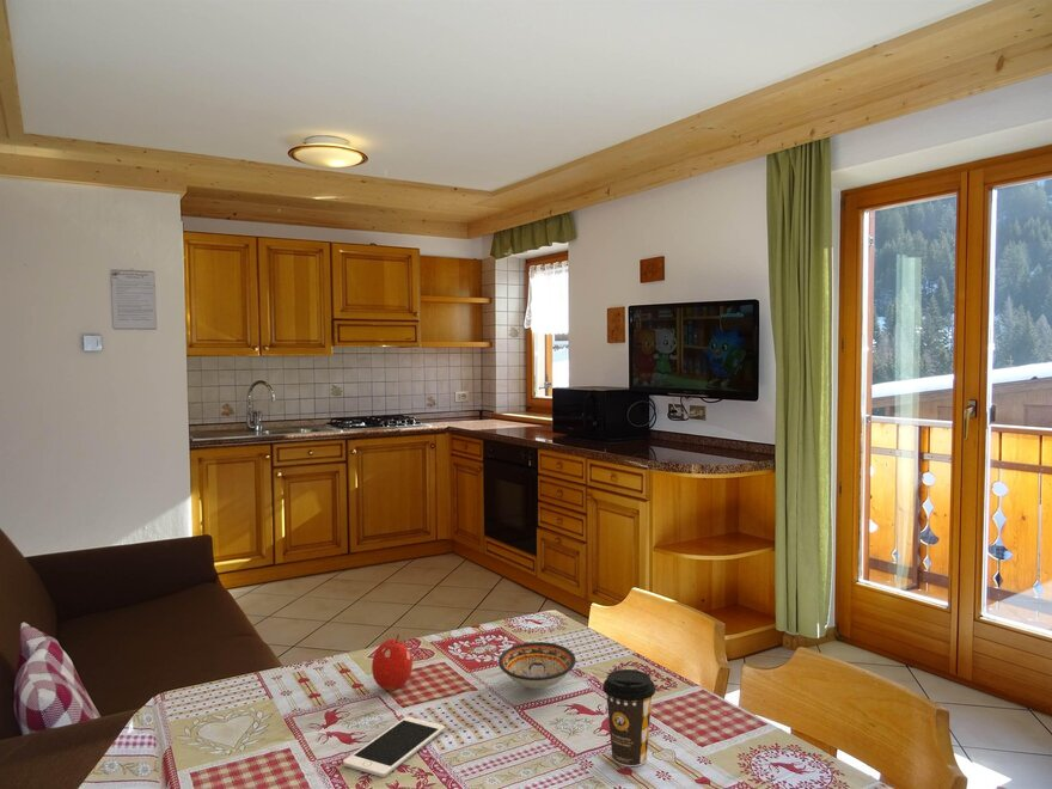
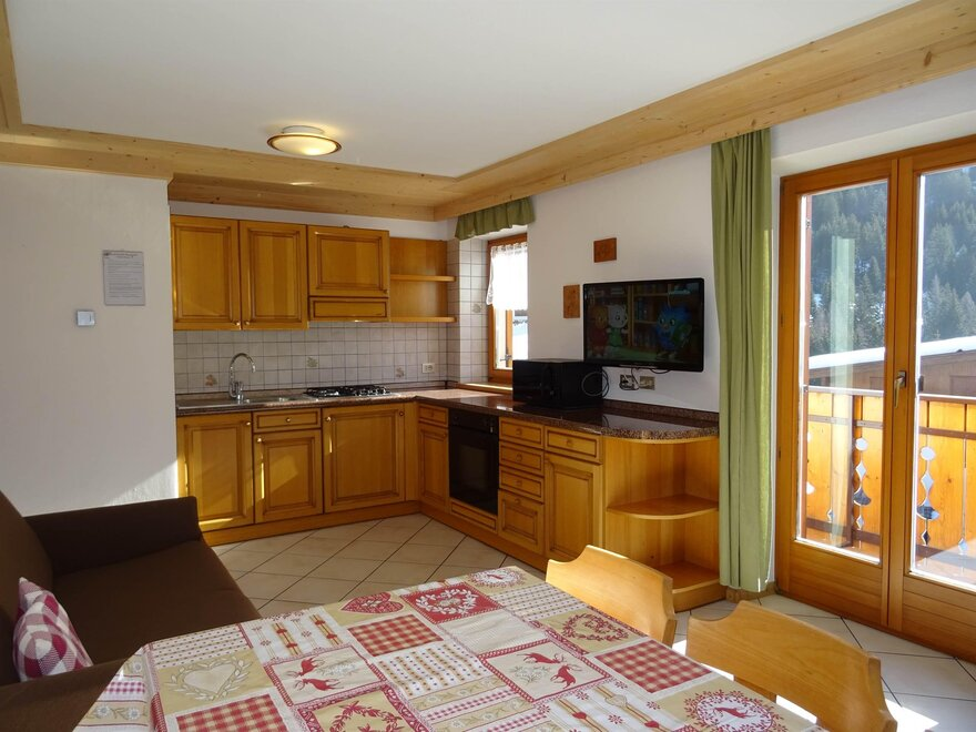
- cell phone [342,716,446,778]
- bowl [497,641,577,690]
- fruit [371,634,414,692]
- coffee cup [601,668,656,767]
